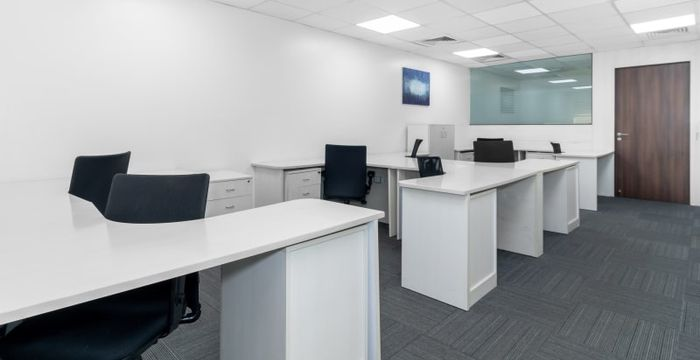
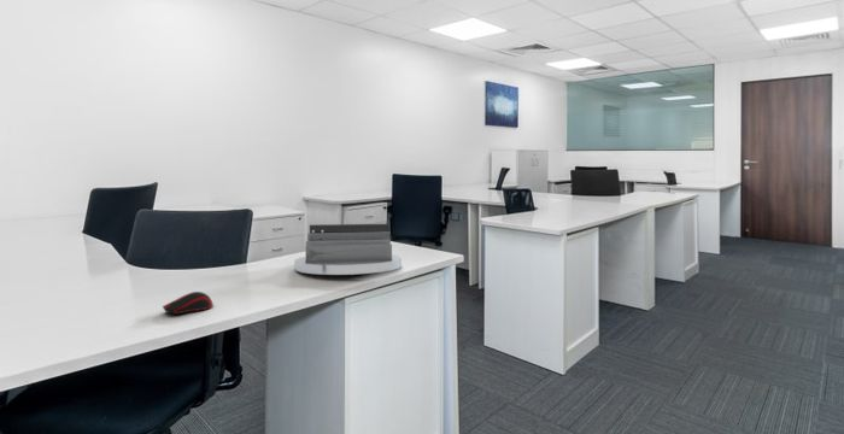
+ computer mouse [162,291,215,316]
+ desk organizer [293,223,403,276]
